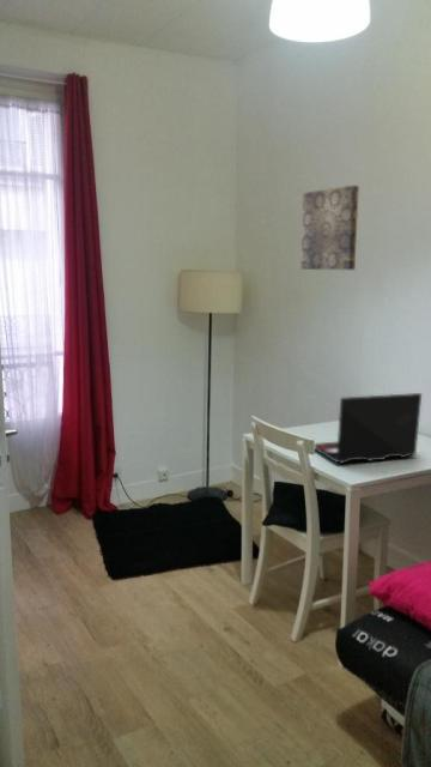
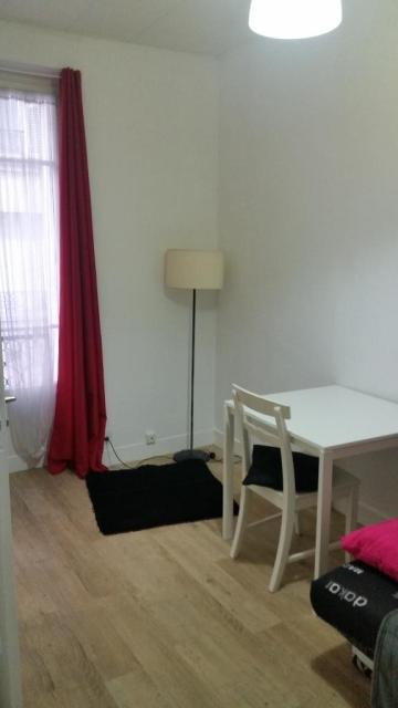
- laptop [314,392,423,465]
- wall art [299,185,360,271]
